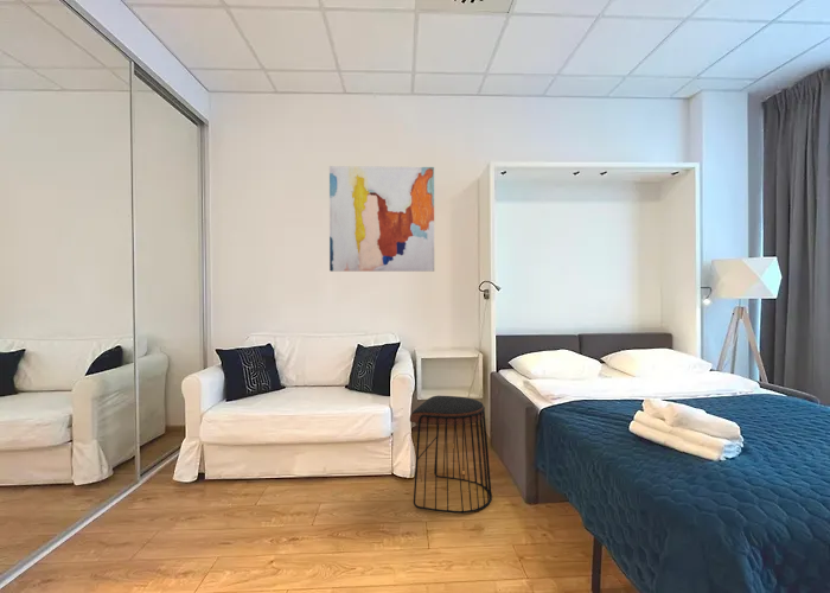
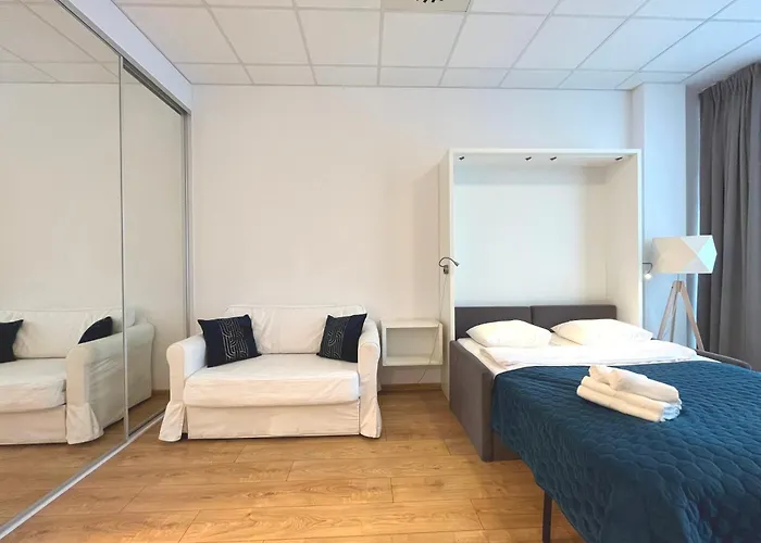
- stool [409,395,493,515]
- wall art [328,165,435,273]
